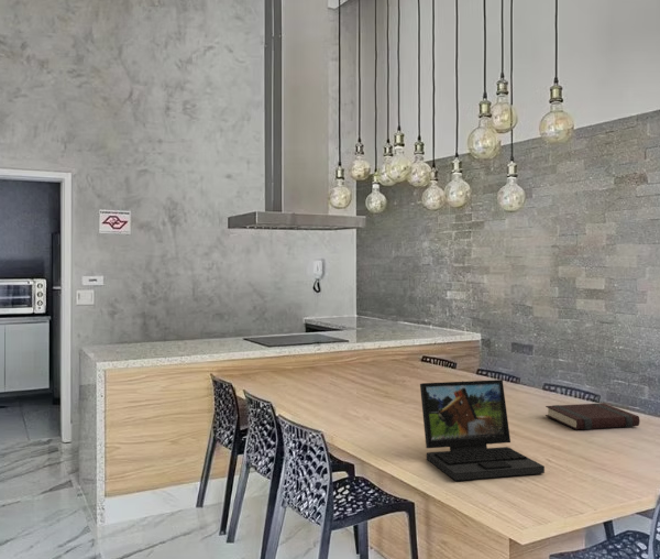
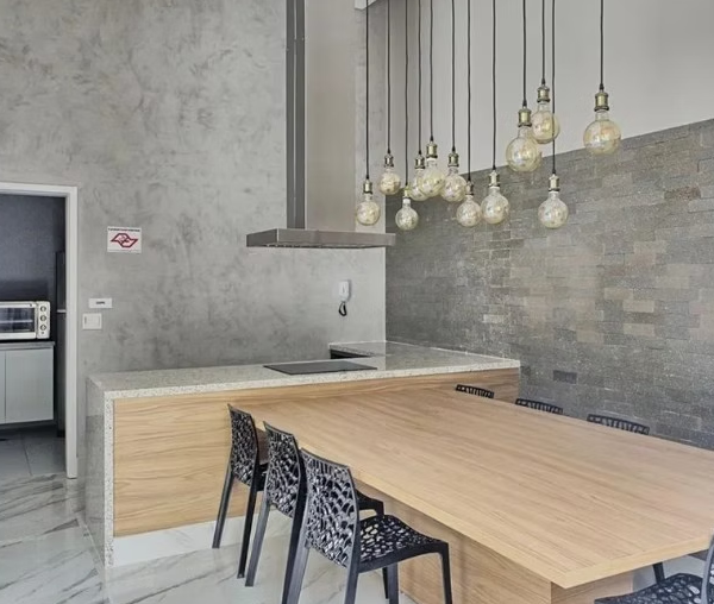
- book [544,403,641,431]
- laptop [419,379,546,482]
